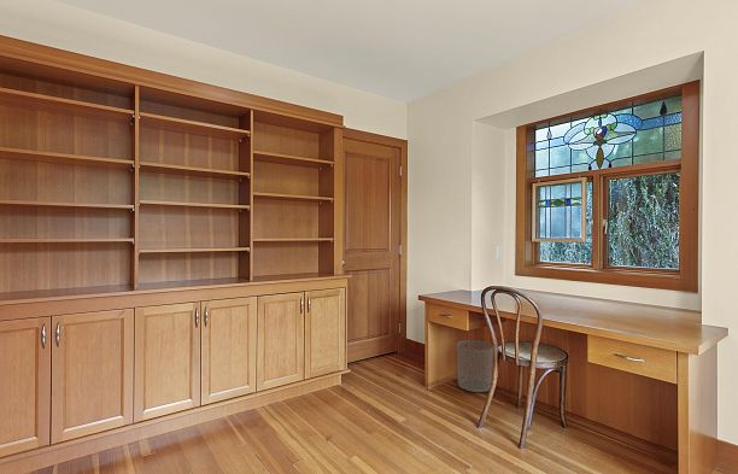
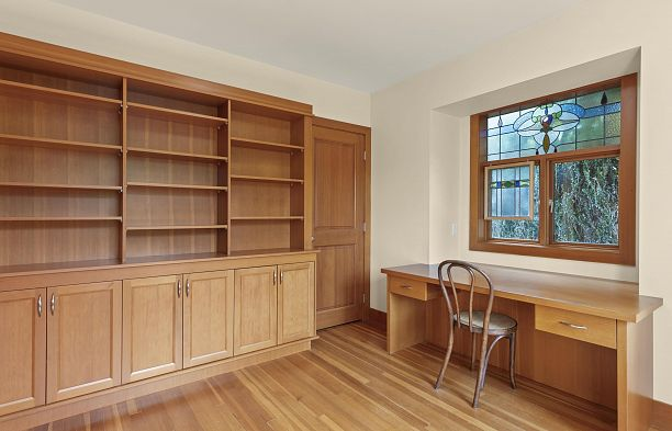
- waste bin [456,339,494,393]
